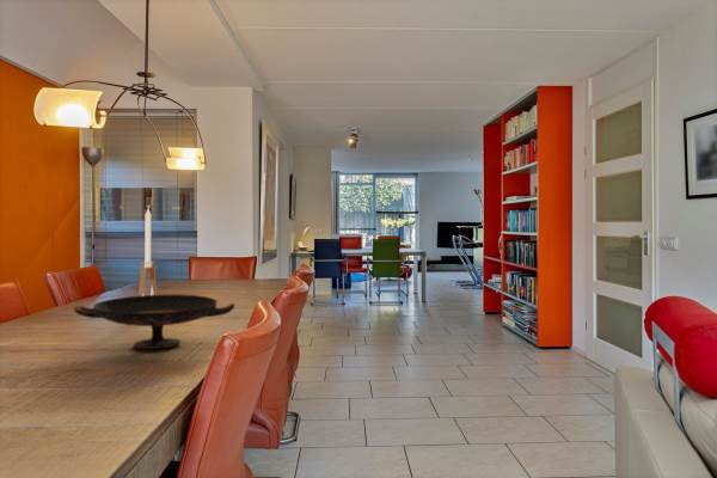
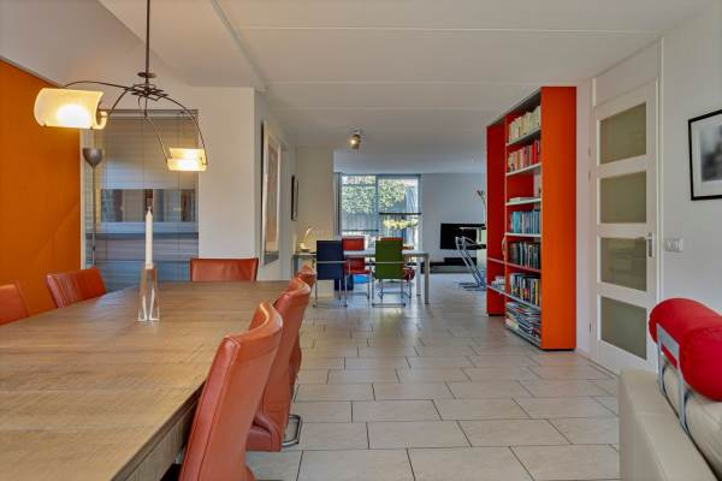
- decorative bowl [73,294,235,350]
